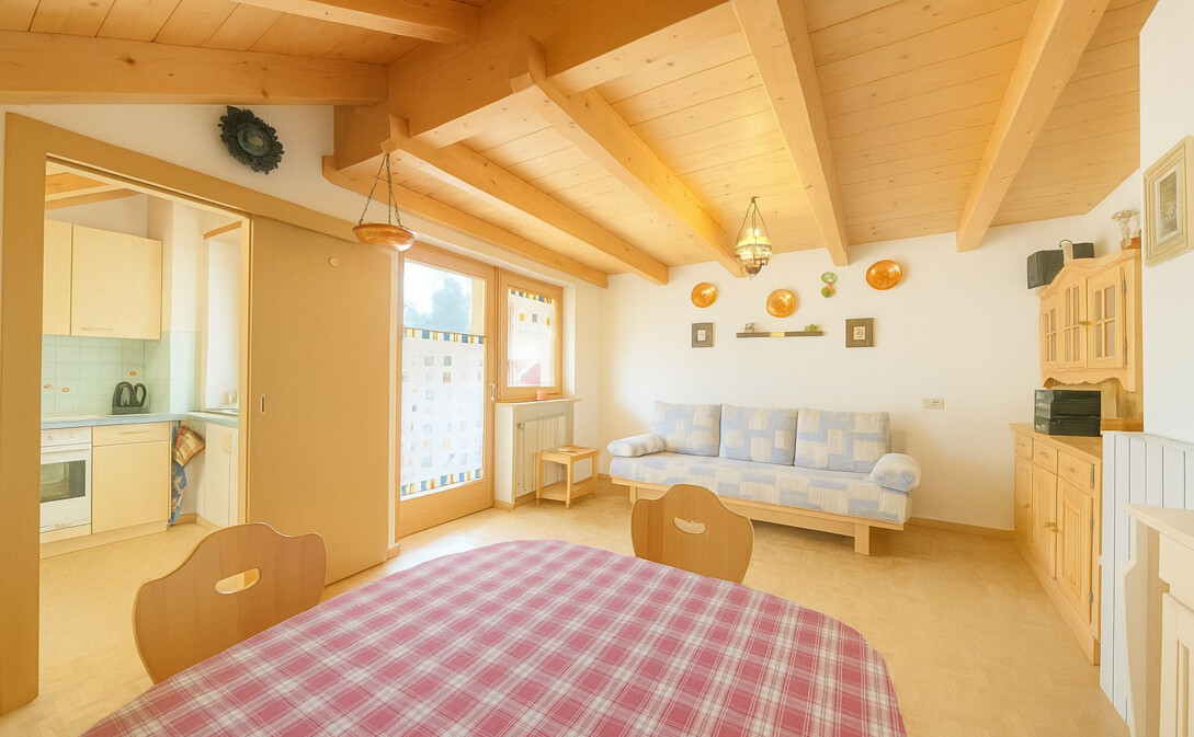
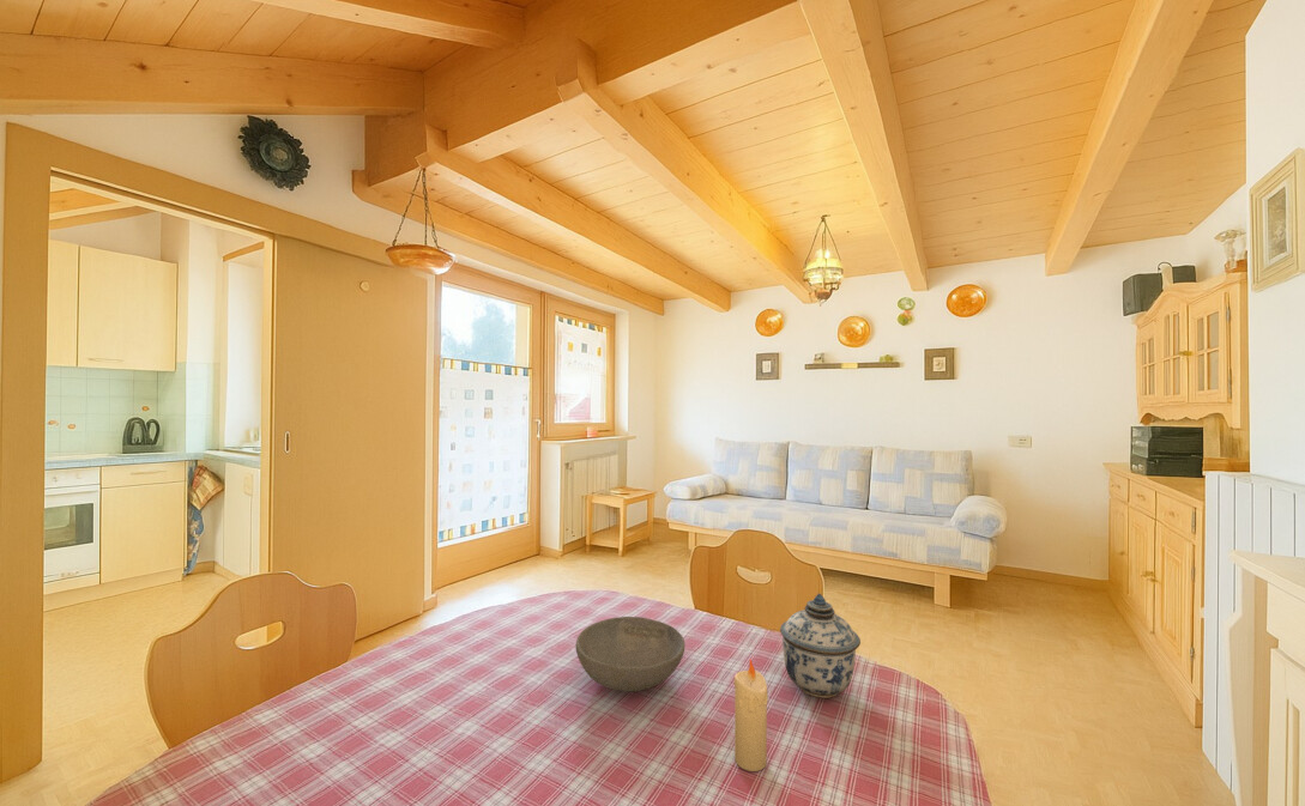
+ lidded jar [779,592,862,699]
+ bowl [574,616,687,692]
+ candle [732,659,769,772]
